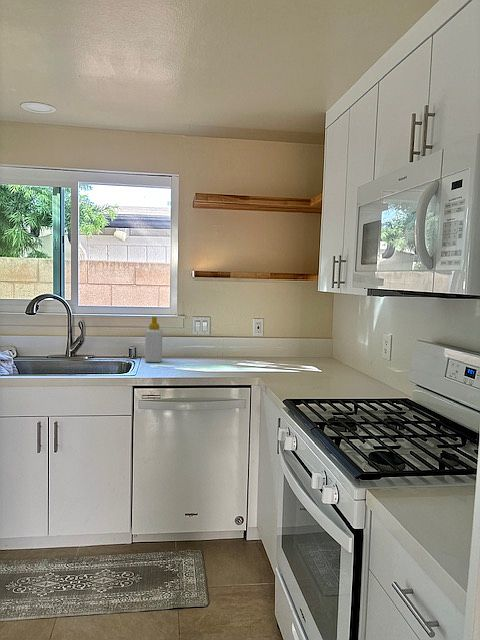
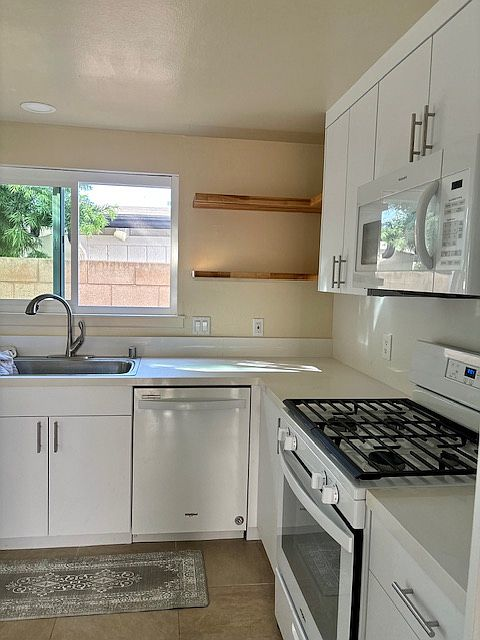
- soap bottle [144,315,163,363]
